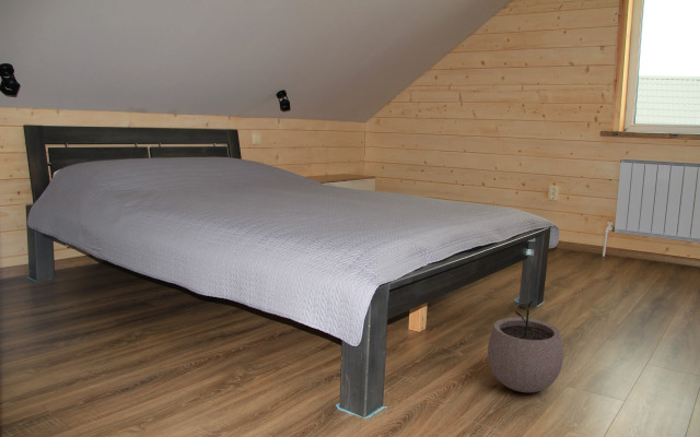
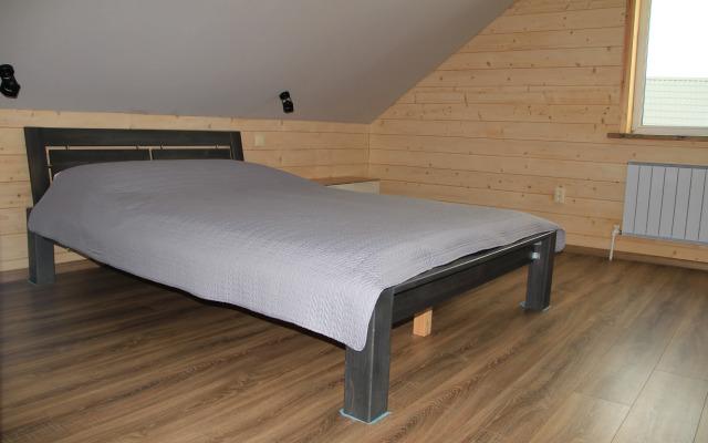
- plant pot [487,300,564,393]
